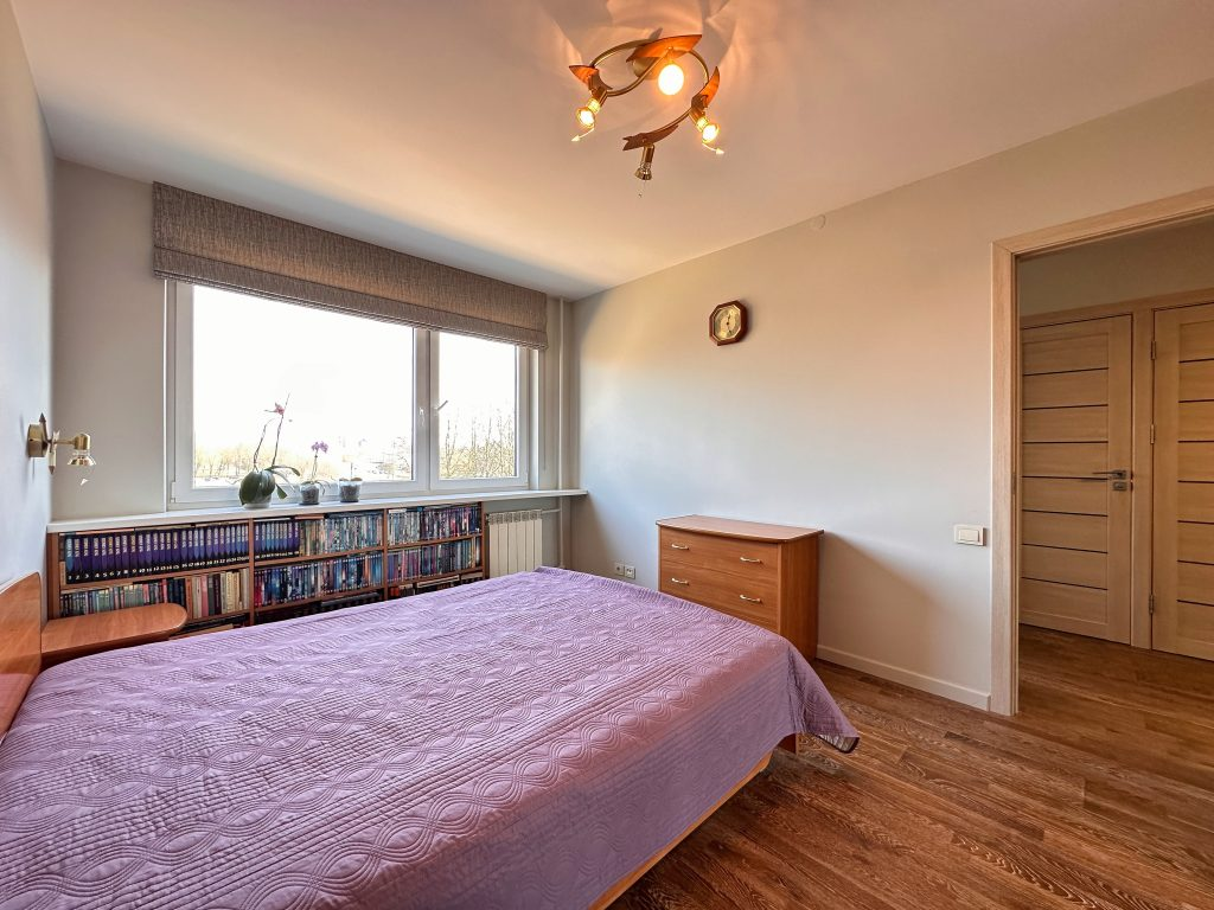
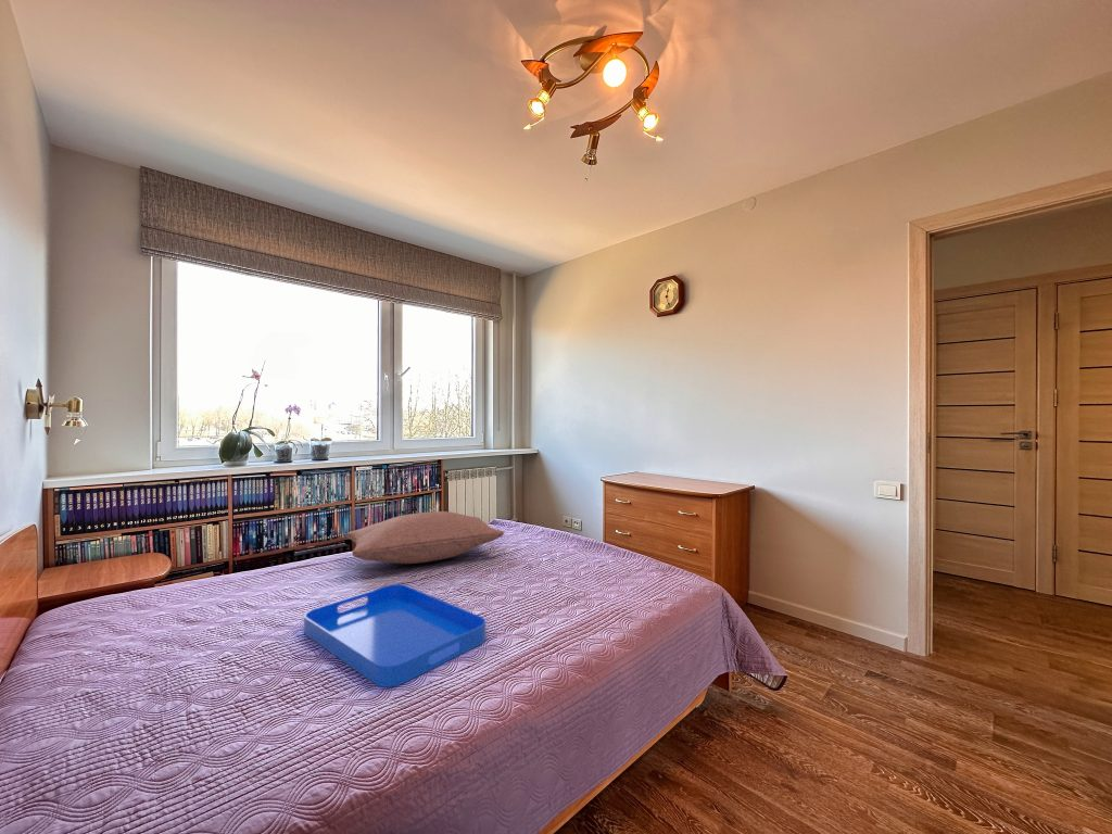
+ serving tray [303,583,486,688]
+ pillow [345,510,505,565]
